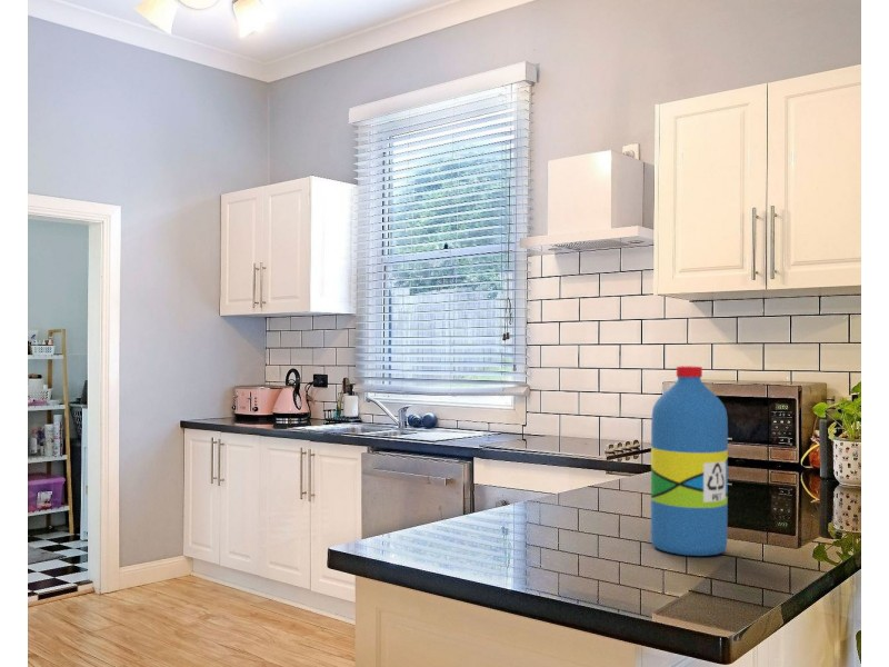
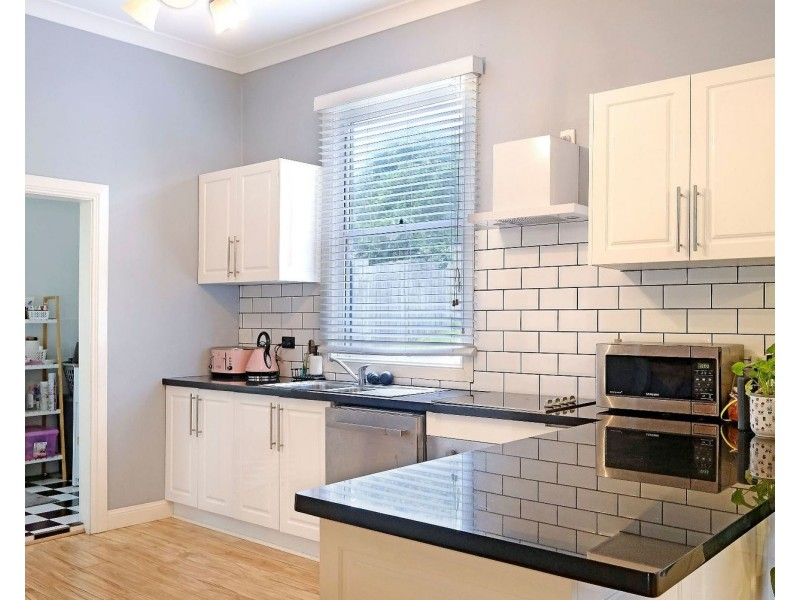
- water bottle [650,365,729,557]
